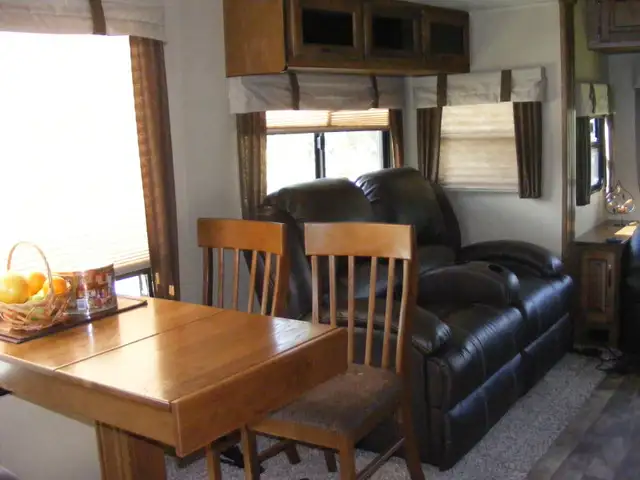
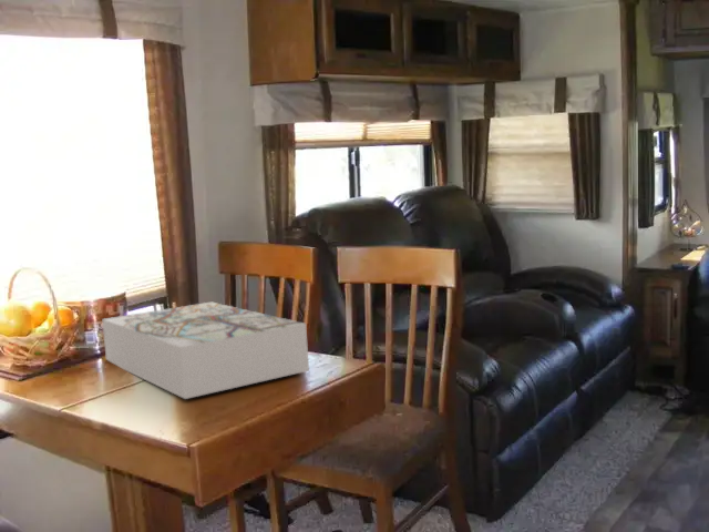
+ board game [101,301,310,400]
